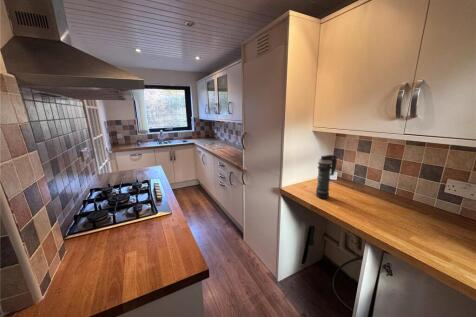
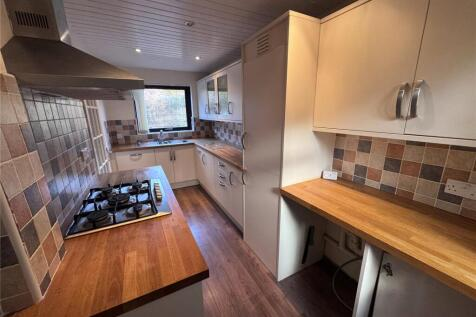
- smoke grenade [315,154,338,200]
